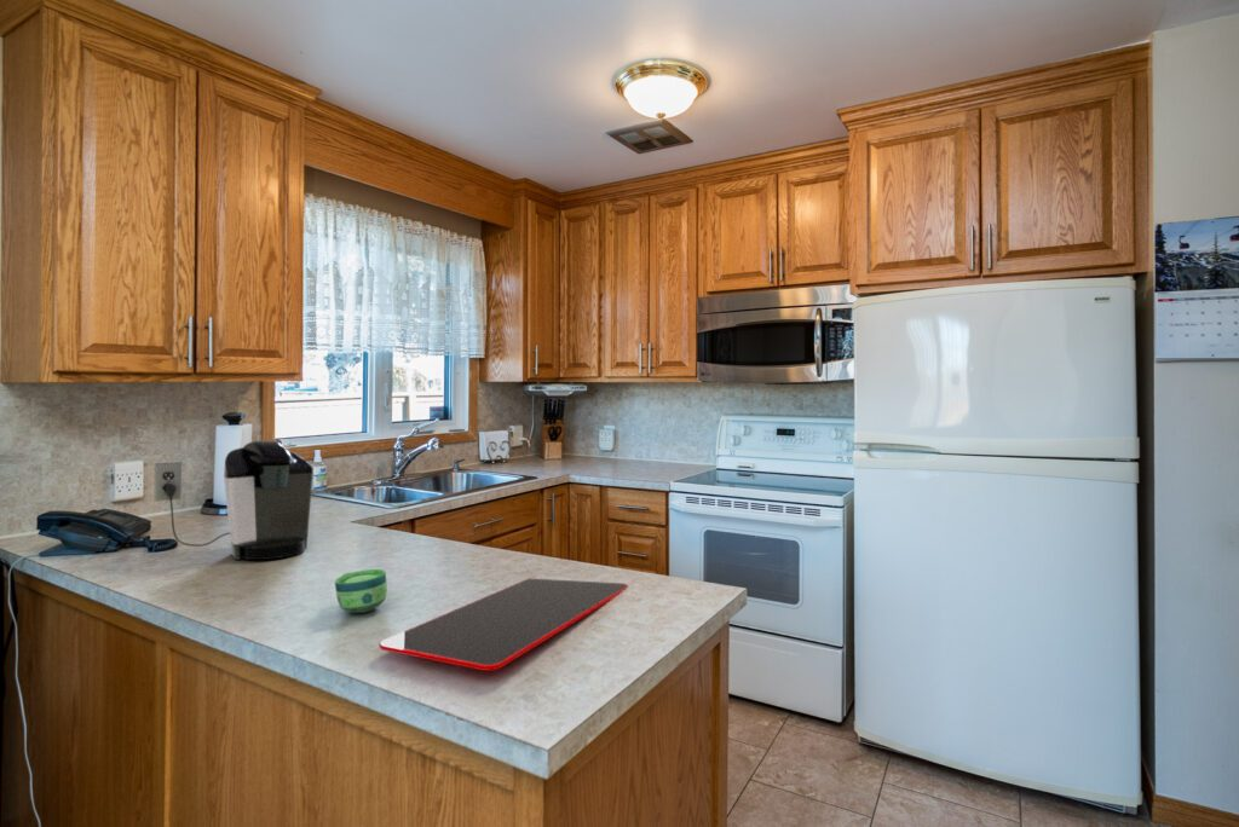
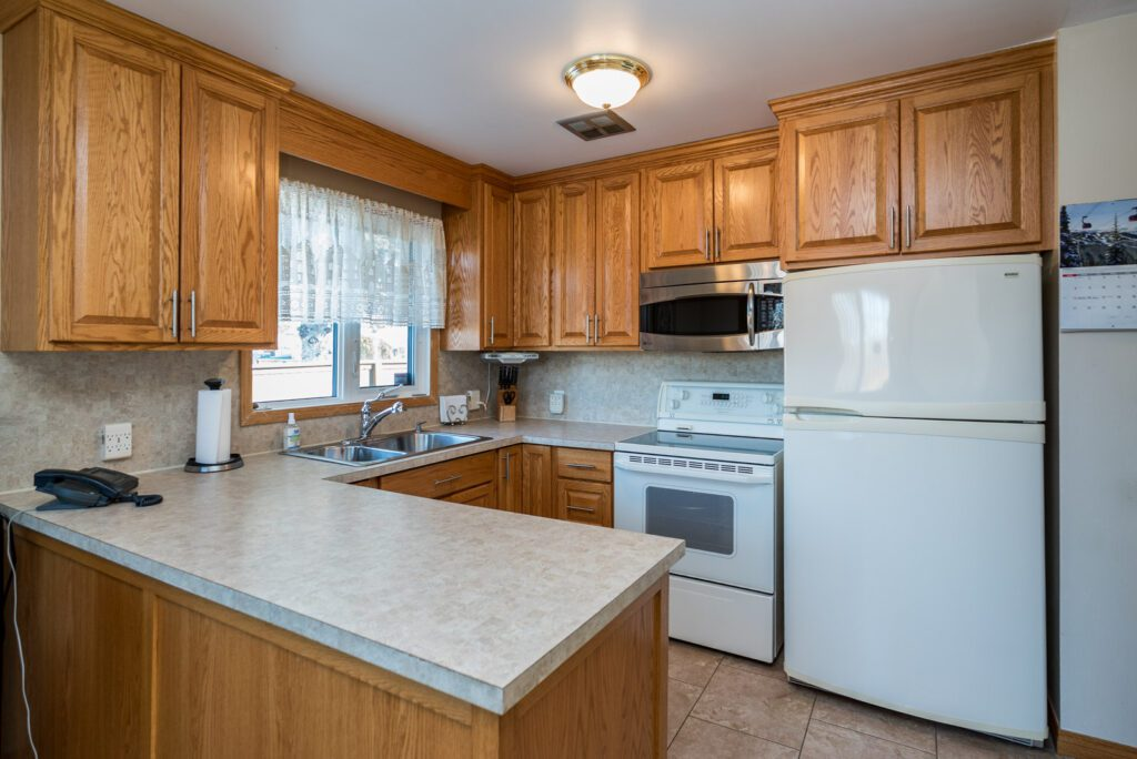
- coffee maker [154,439,315,561]
- cup [334,568,388,614]
- cutting board [378,577,629,672]
